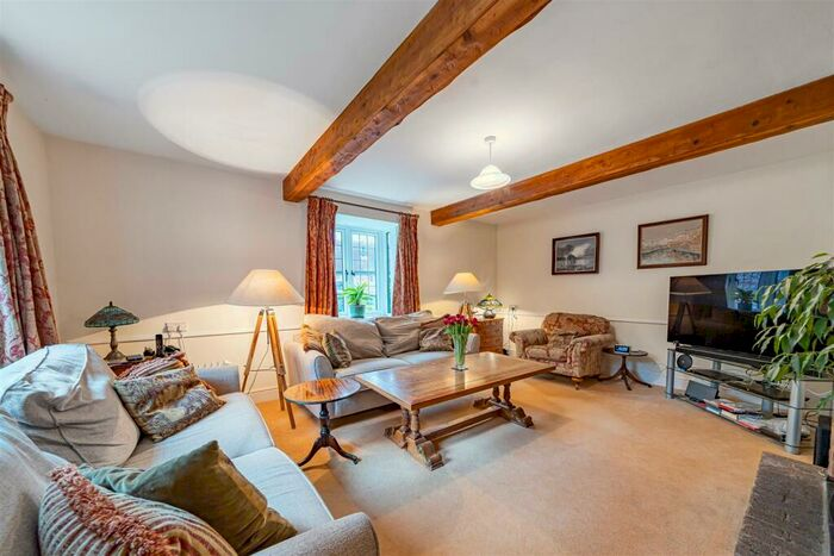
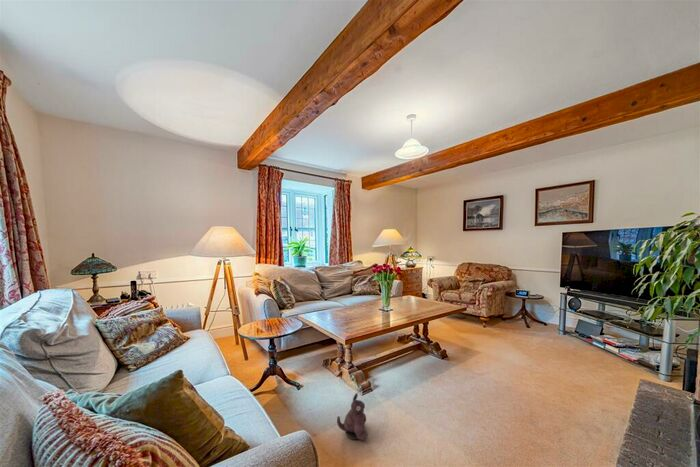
+ plush toy [336,392,369,441]
